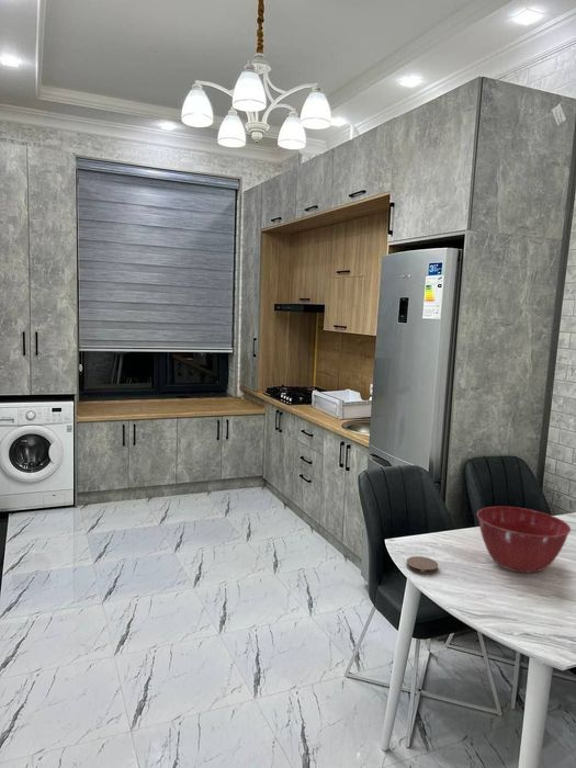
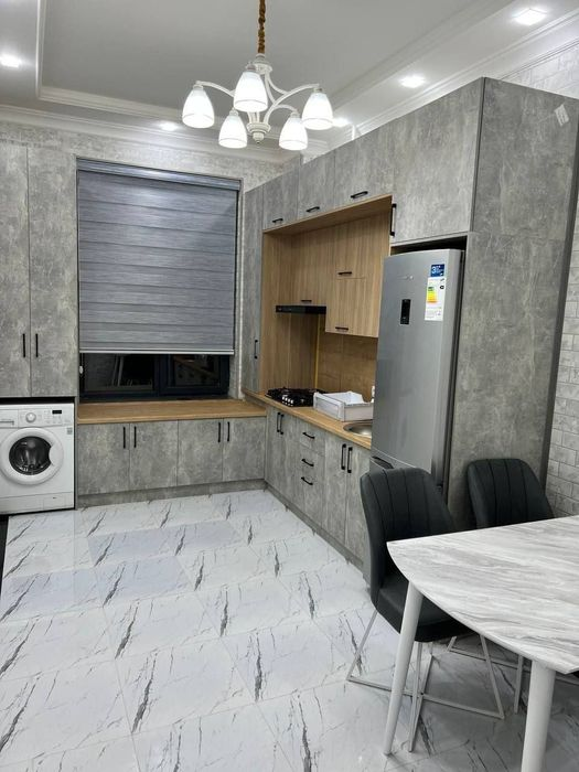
- mixing bowl [476,506,572,574]
- coaster [405,555,439,575]
